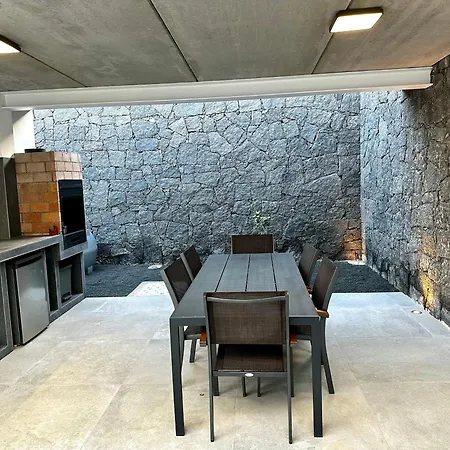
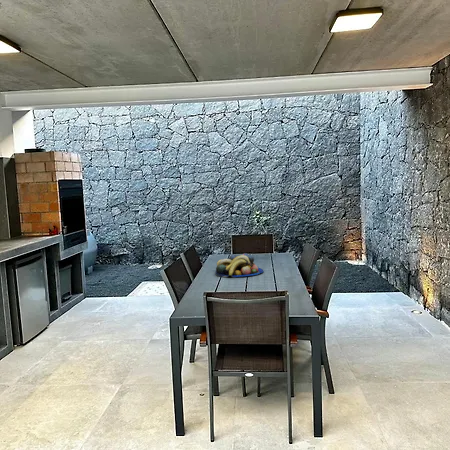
+ fruit bowl [215,252,264,278]
